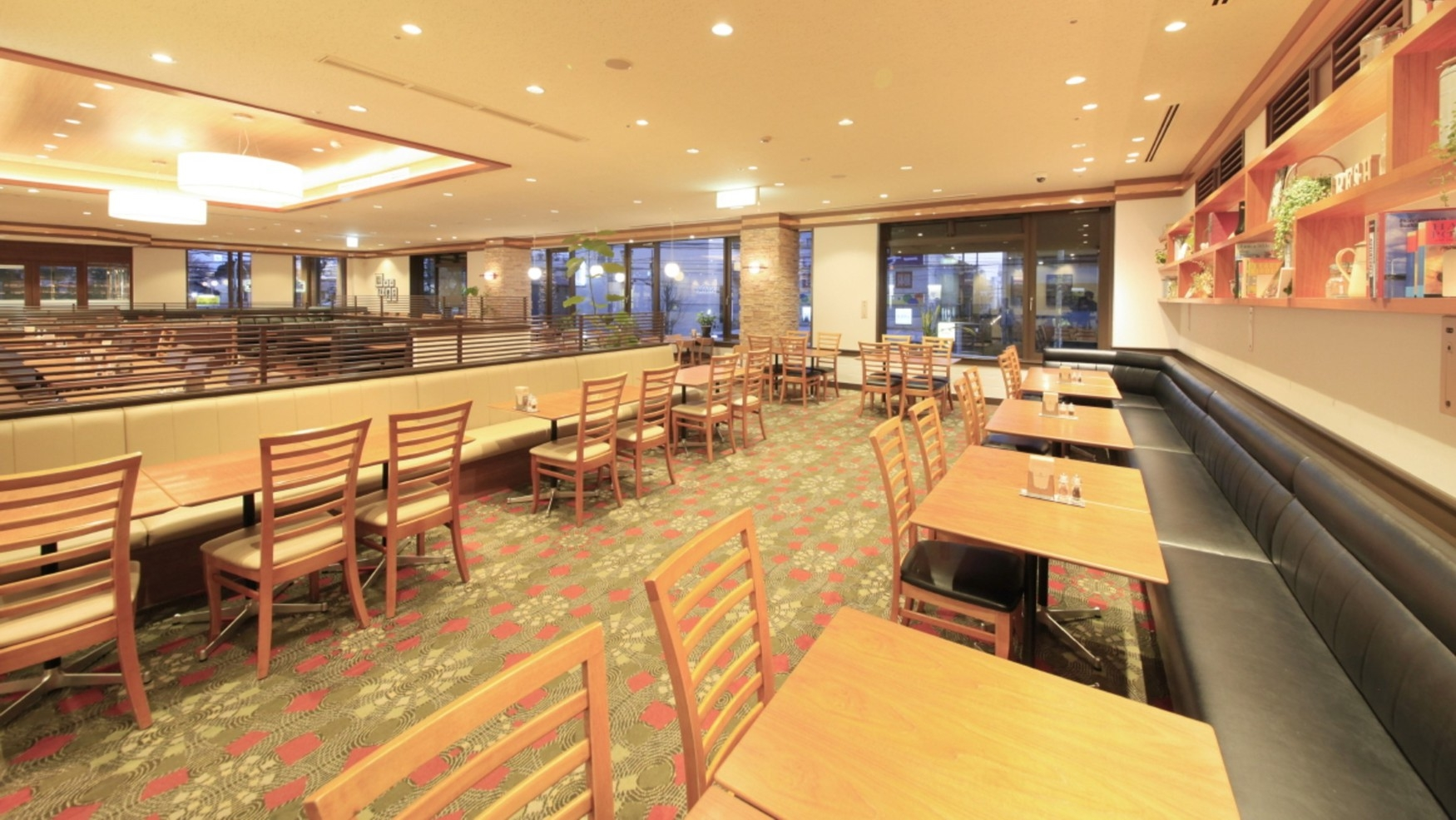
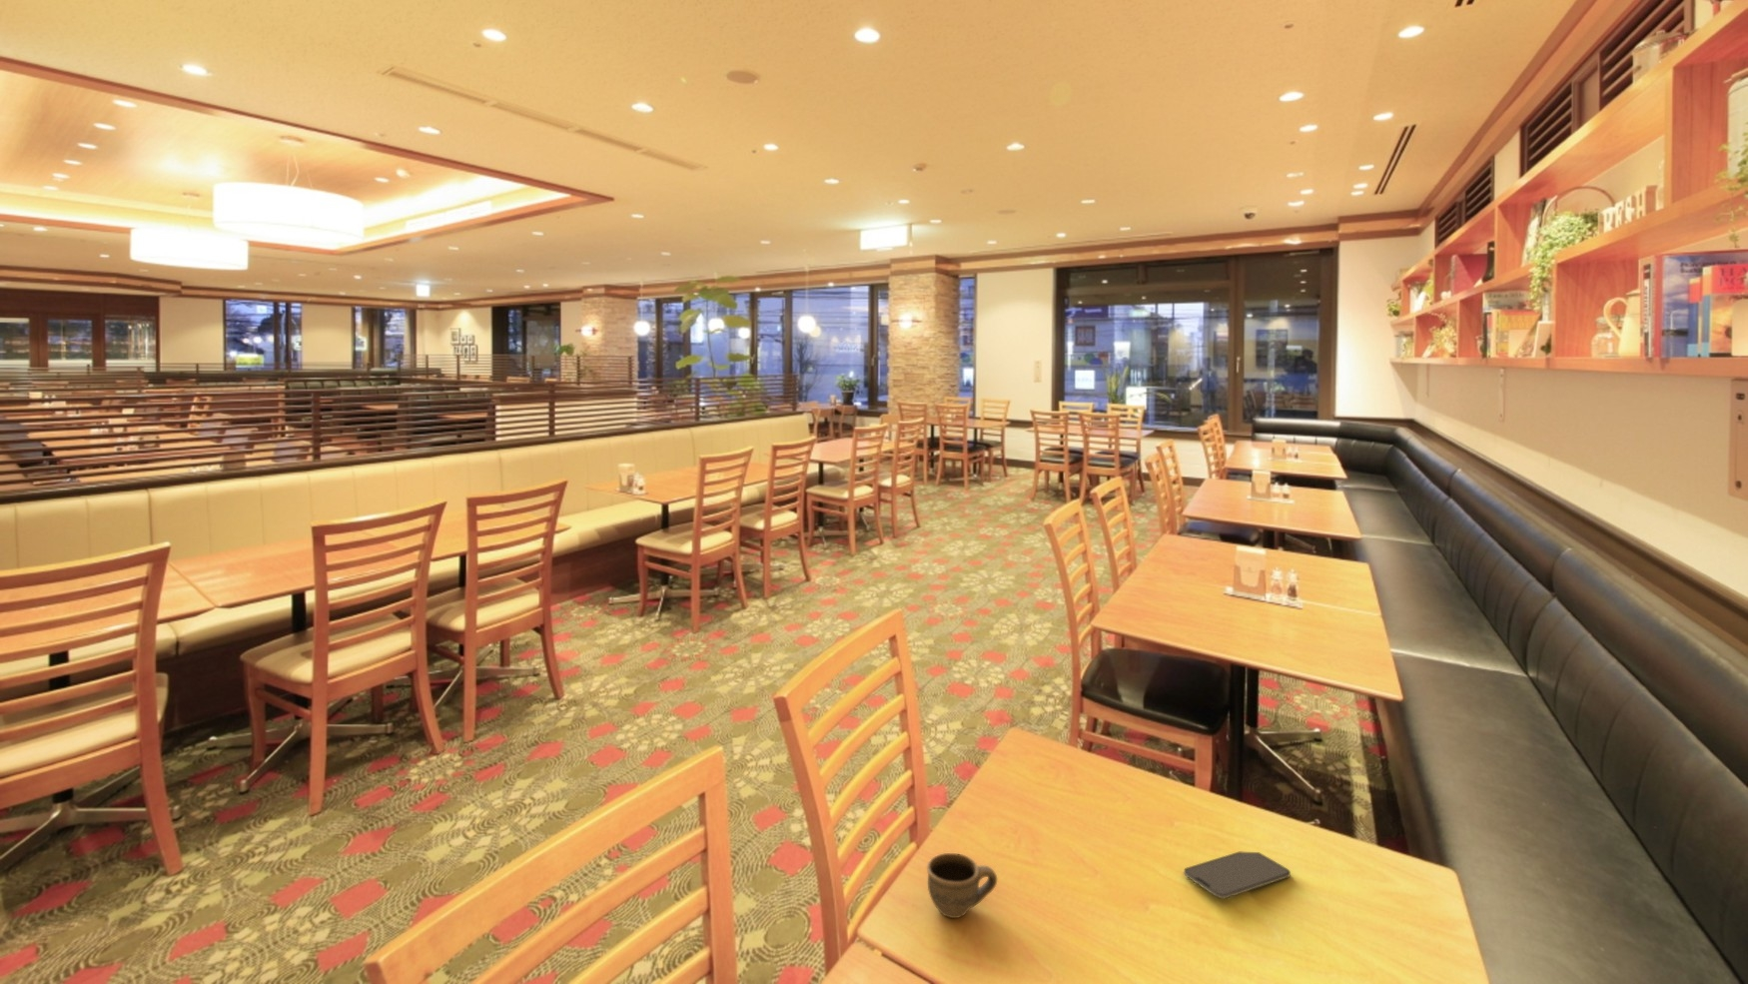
+ cup [926,852,998,919]
+ smartphone [1183,850,1292,899]
